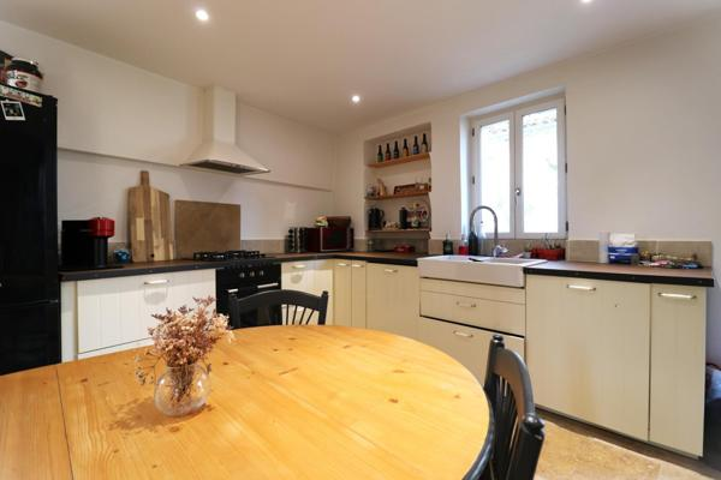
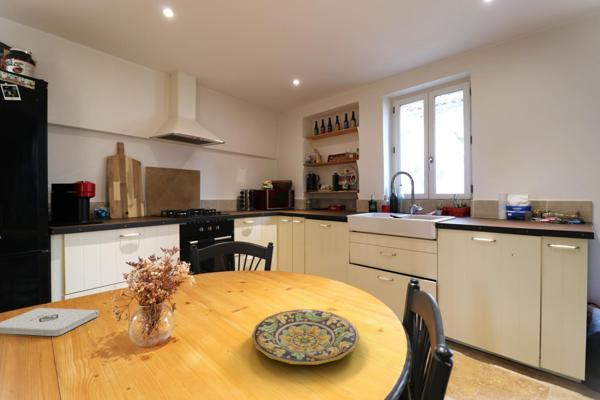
+ plate [251,308,360,366]
+ notepad [0,307,99,337]
